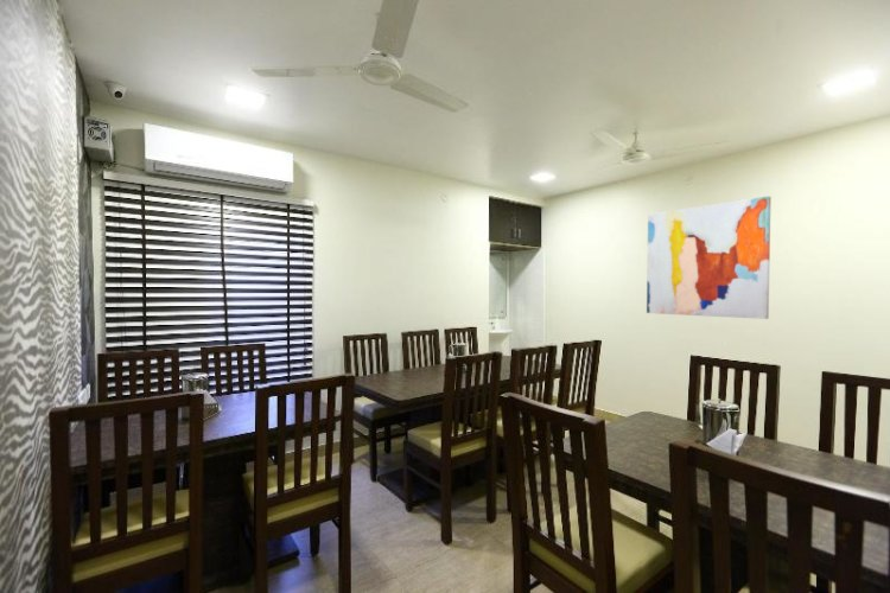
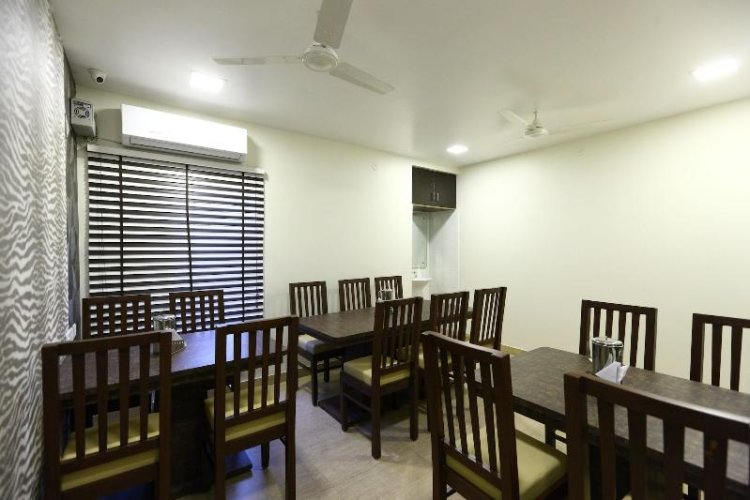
- wall art [646,195,771,320]
